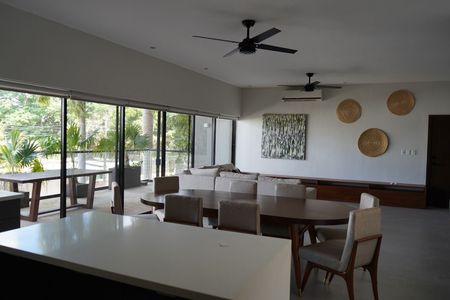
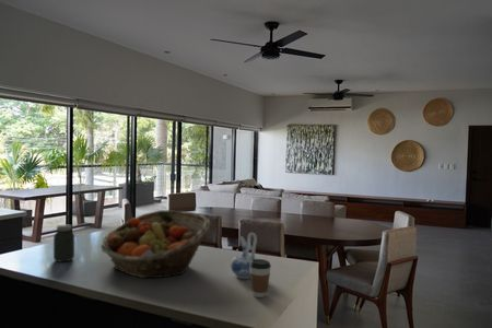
+ ceramic pitcher [230,232,258,280]
+ fruit basket [99,209,211,279]
+ coffee cup [250,258,272,298]
+ jar [52,224,75,263]
